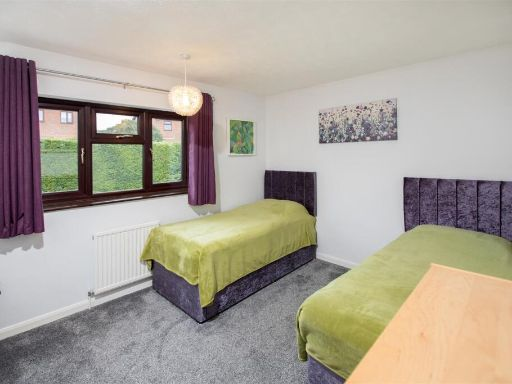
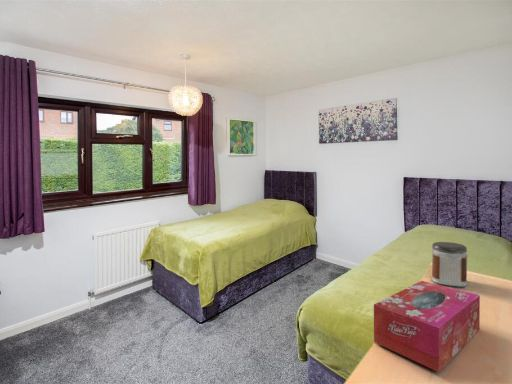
+ tissue box [373,280,481,373]
+ jar [430,241,469,288]
